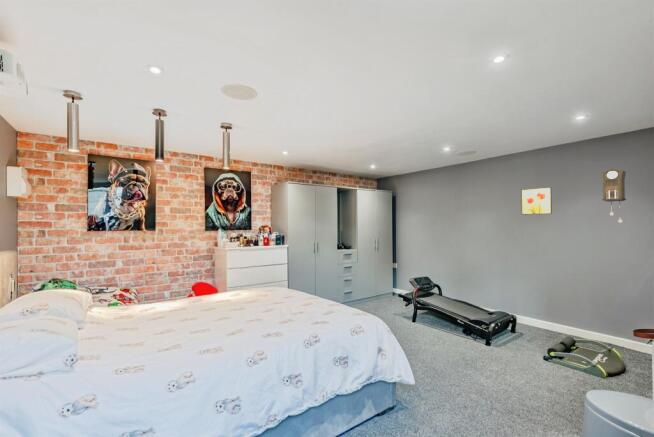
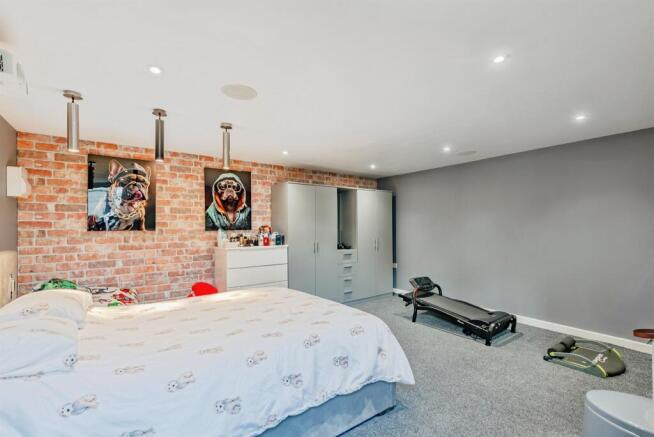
- wall art [520,186,553,216]
- pendulum clock [600,168,627,223]
